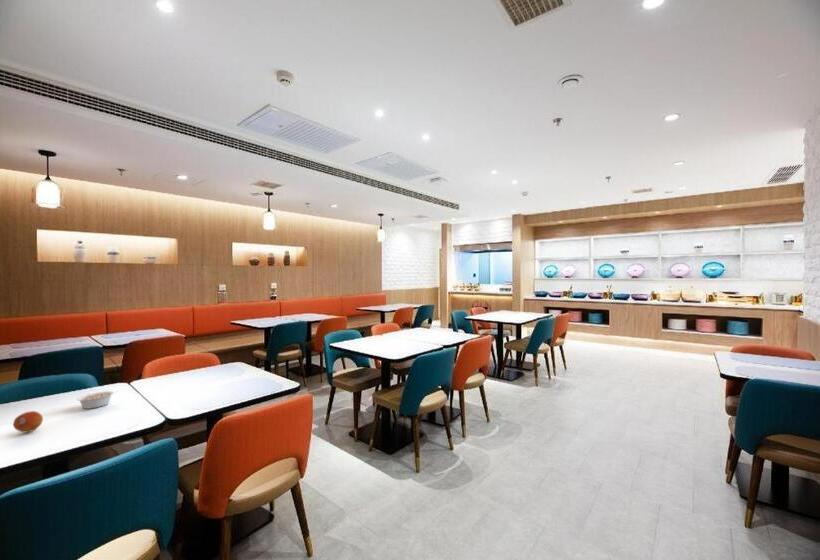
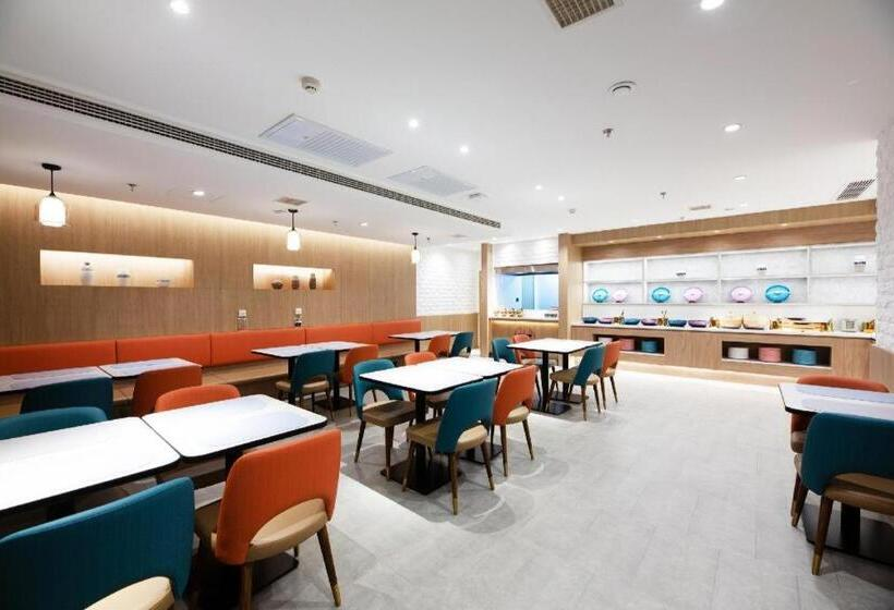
- fruit [12,410,44,433]
- legume [76,390,117,410]
